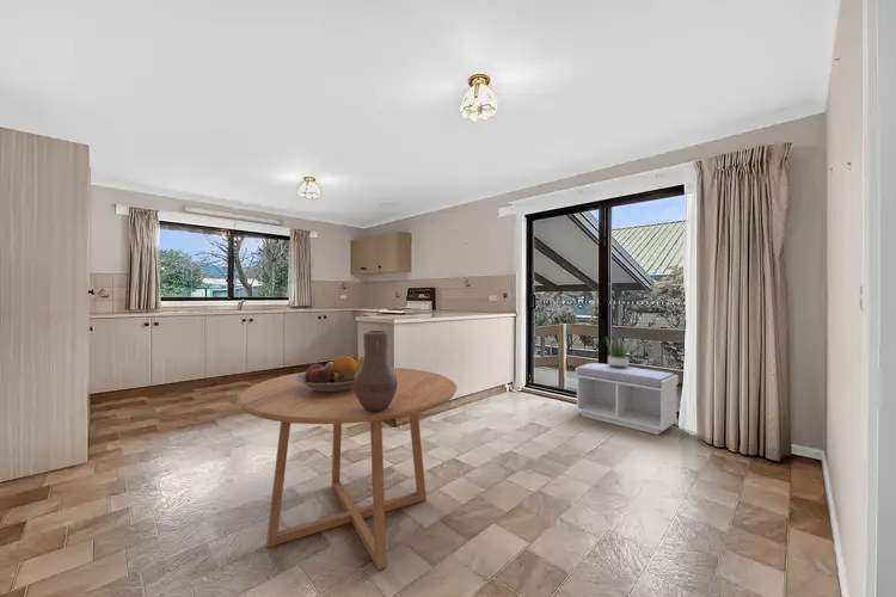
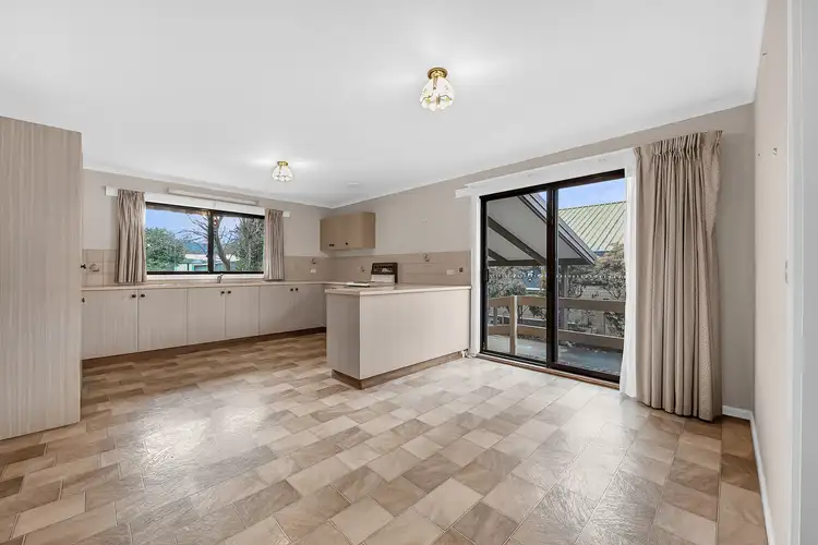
- dining table [237,367,458,571]
- fruit bowl [295,353,364,393]
- bench [575,362,680,436]
- vase [354,330,398,412]
- potted plant [602,332,633,368]
